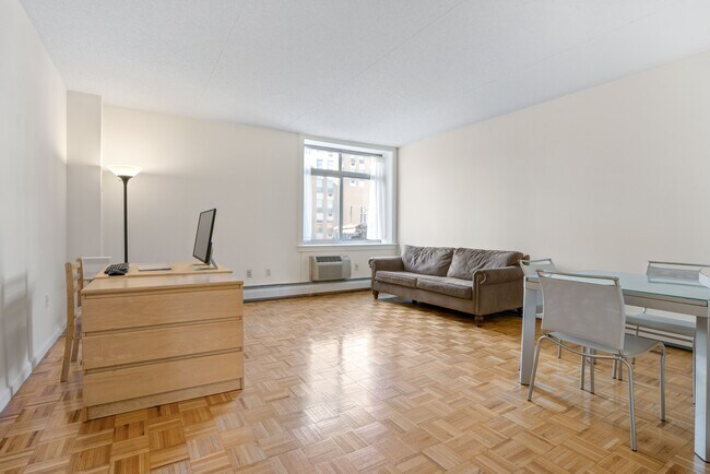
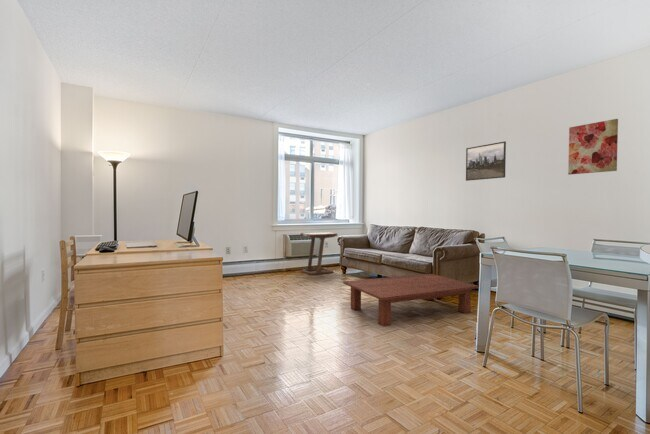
+ side table [300,231,338,276]
+ coffee table [342,273,480,328]
+ wall art [567,118,619,176]
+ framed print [465,140,507,182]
